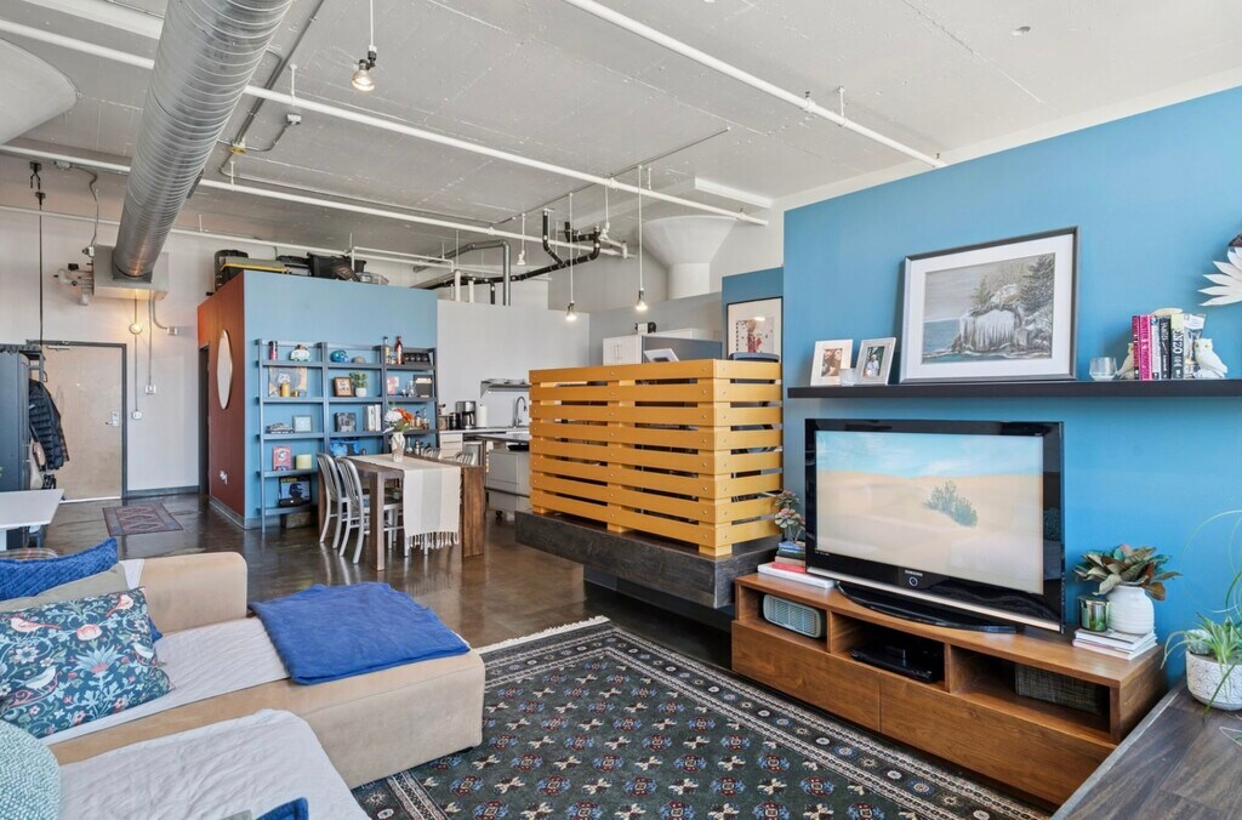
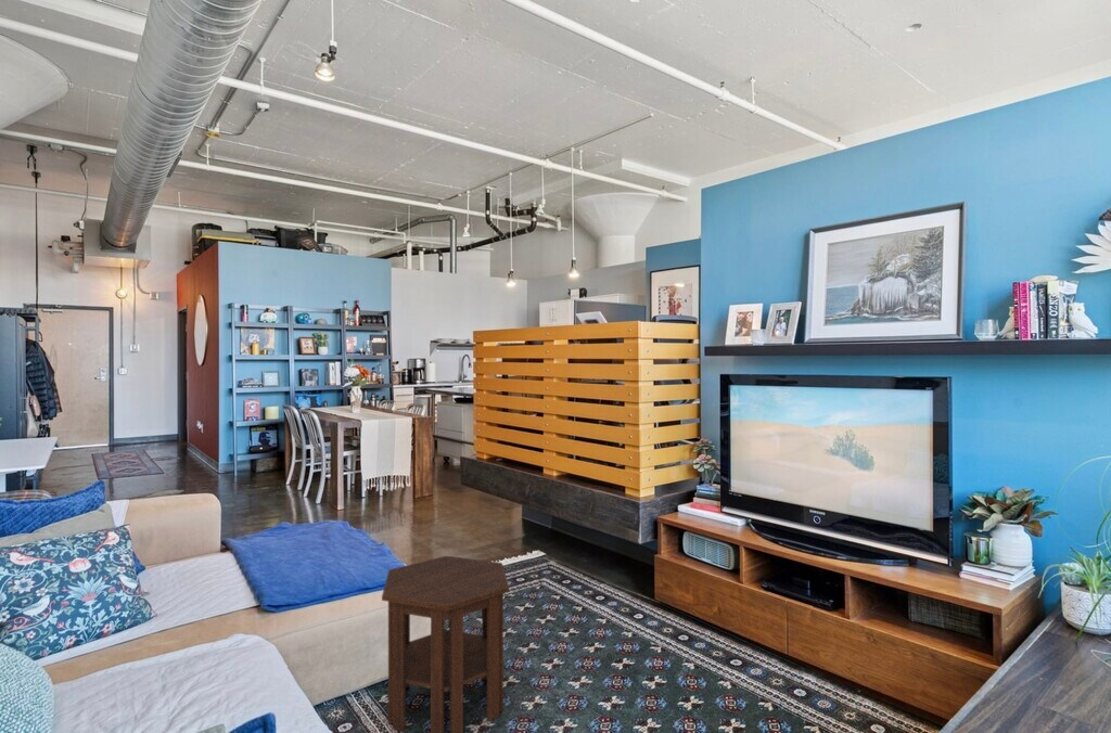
+ side table [381,555,510,733]
